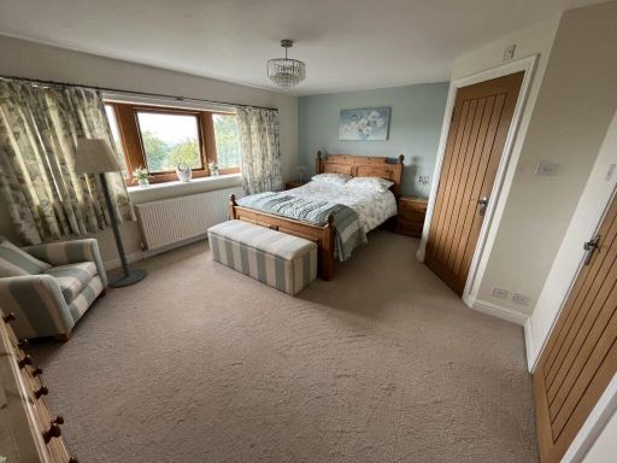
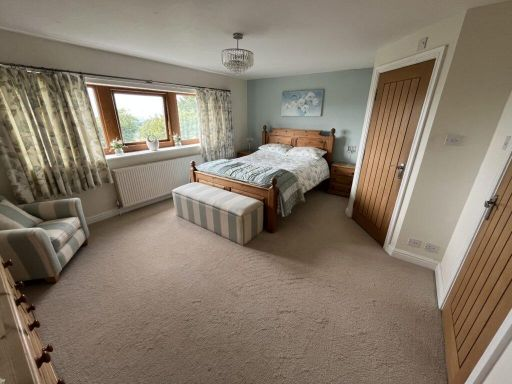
- floor lamp [72,137,148,288]
